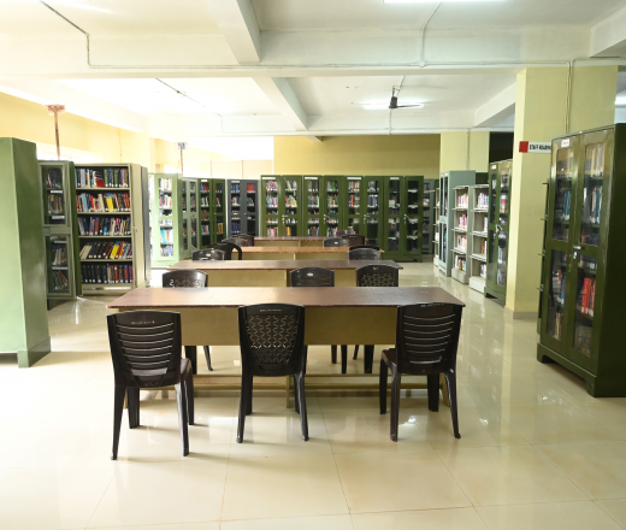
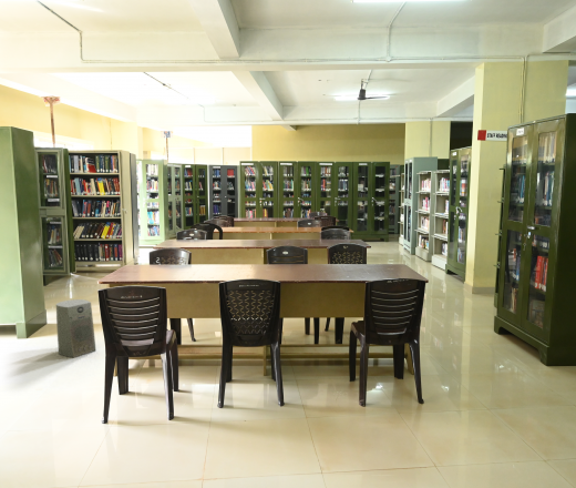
+ fan [55,298,97,358]
